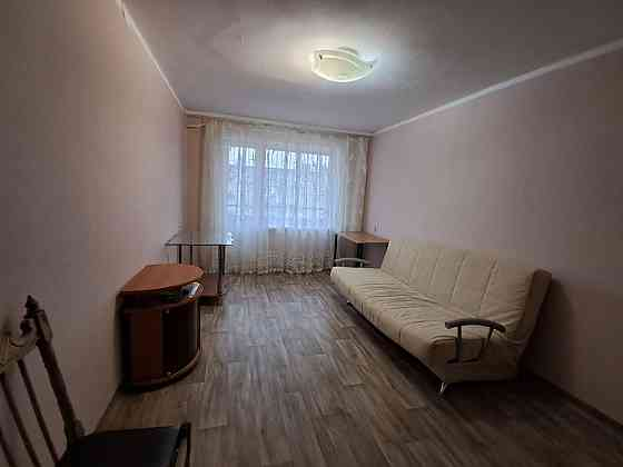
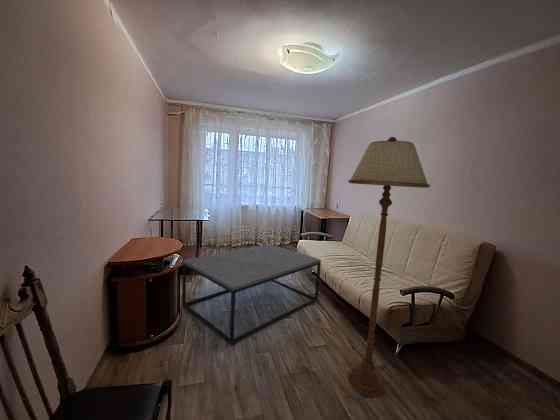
+ floor lamp [347,136,431,398]
+ coffee table [181,243,322,346]
